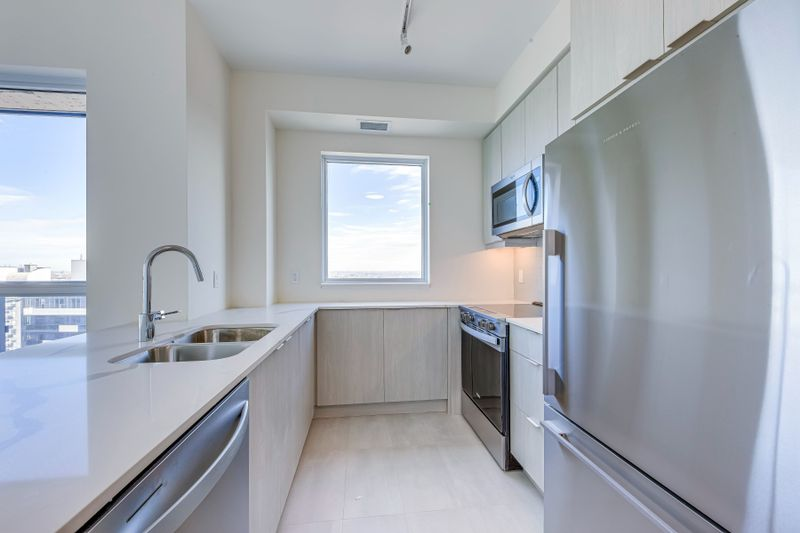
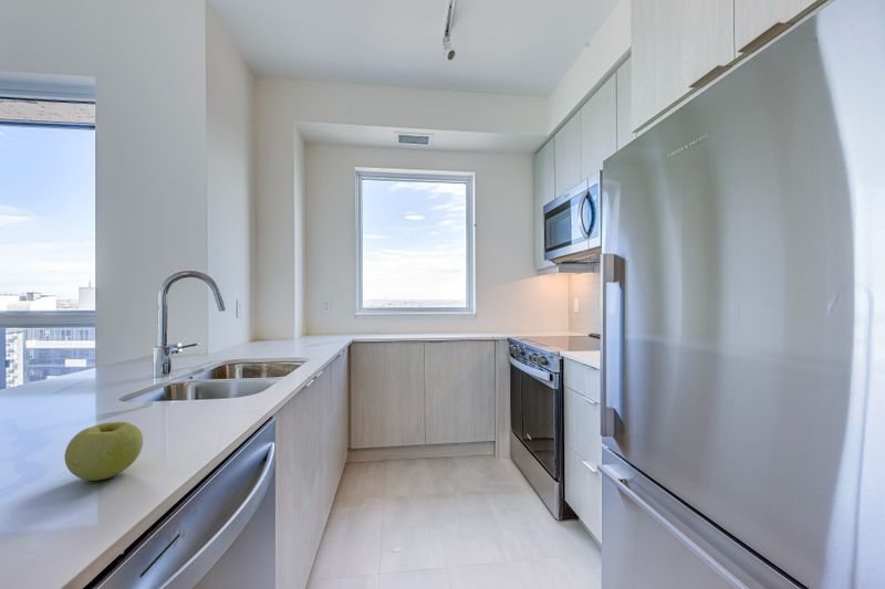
+ apple [63,421,144,482]
